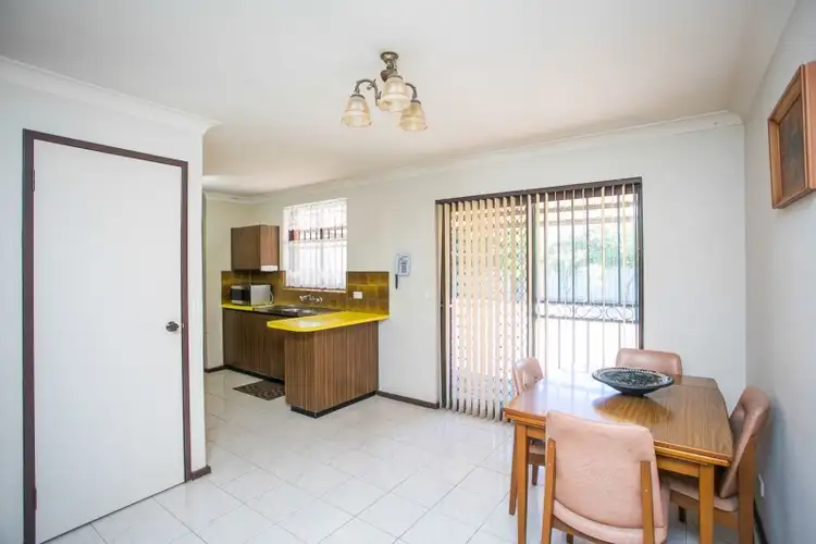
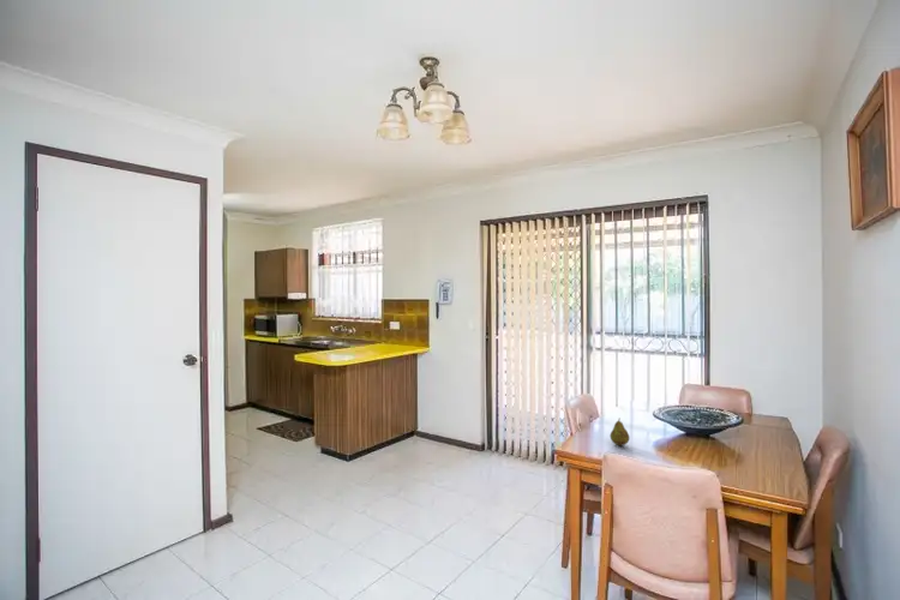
+ fruit [608,416,631,446]
